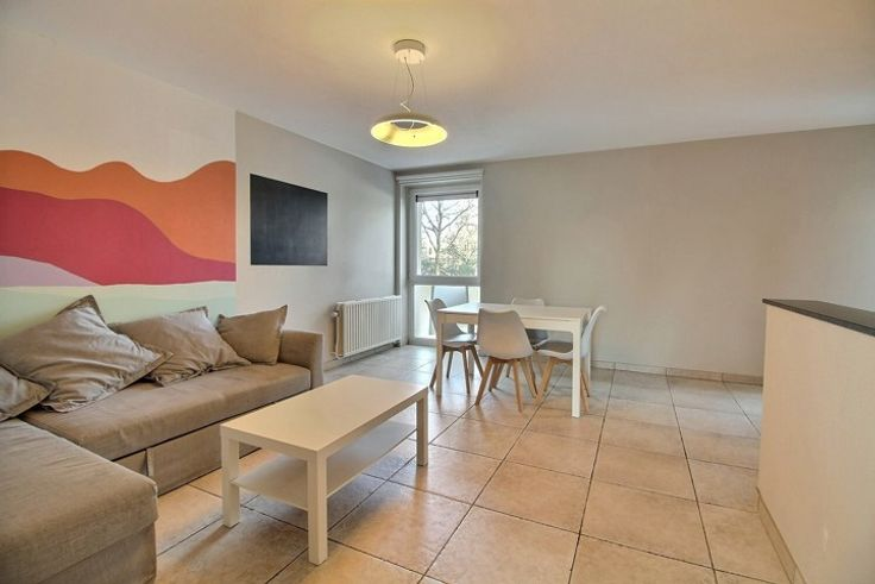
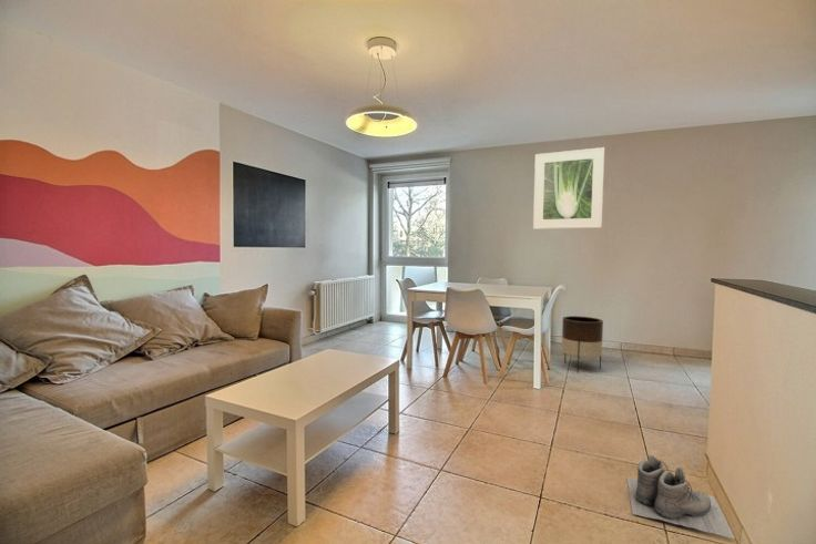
+ planter [561,315,604,374]
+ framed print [532,146,605,230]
+ boots [626,454,736,540]
